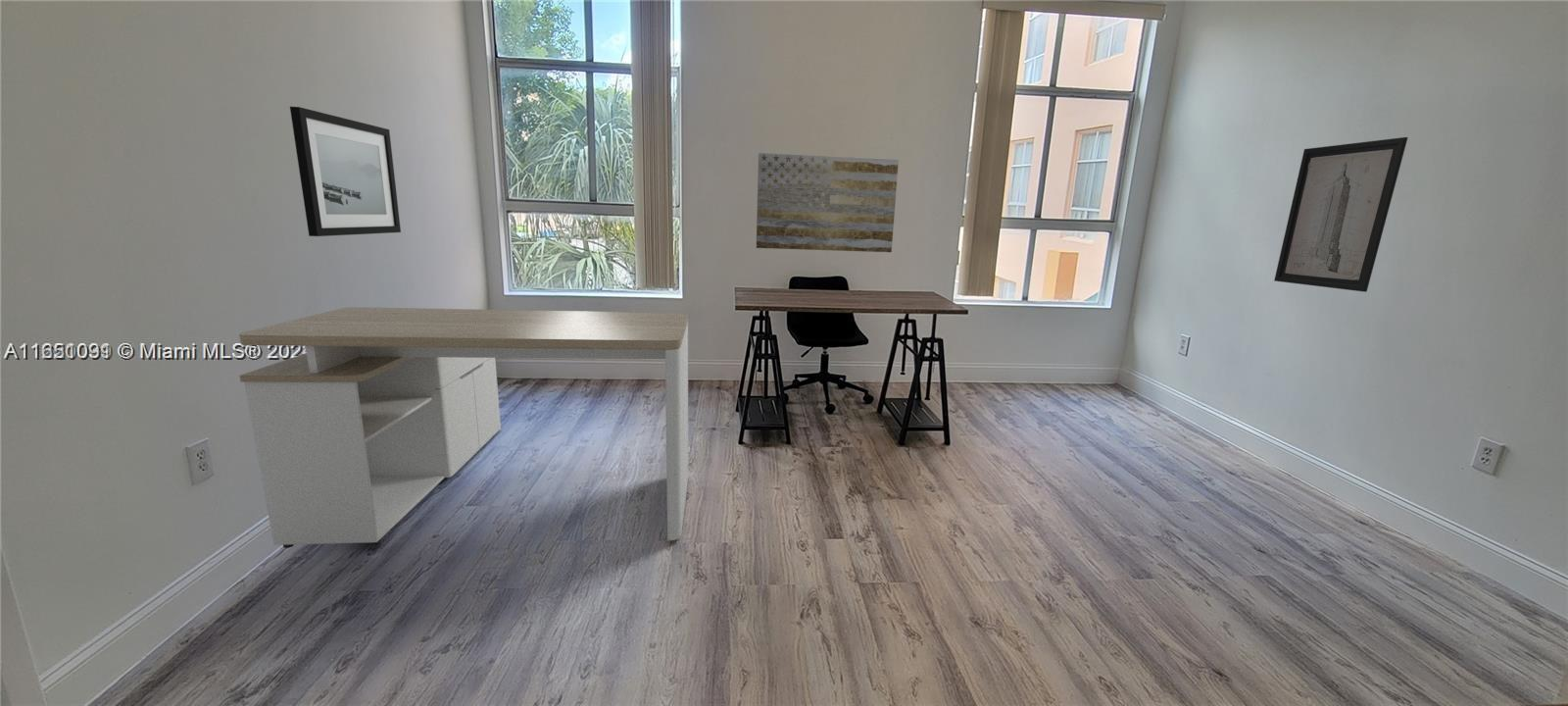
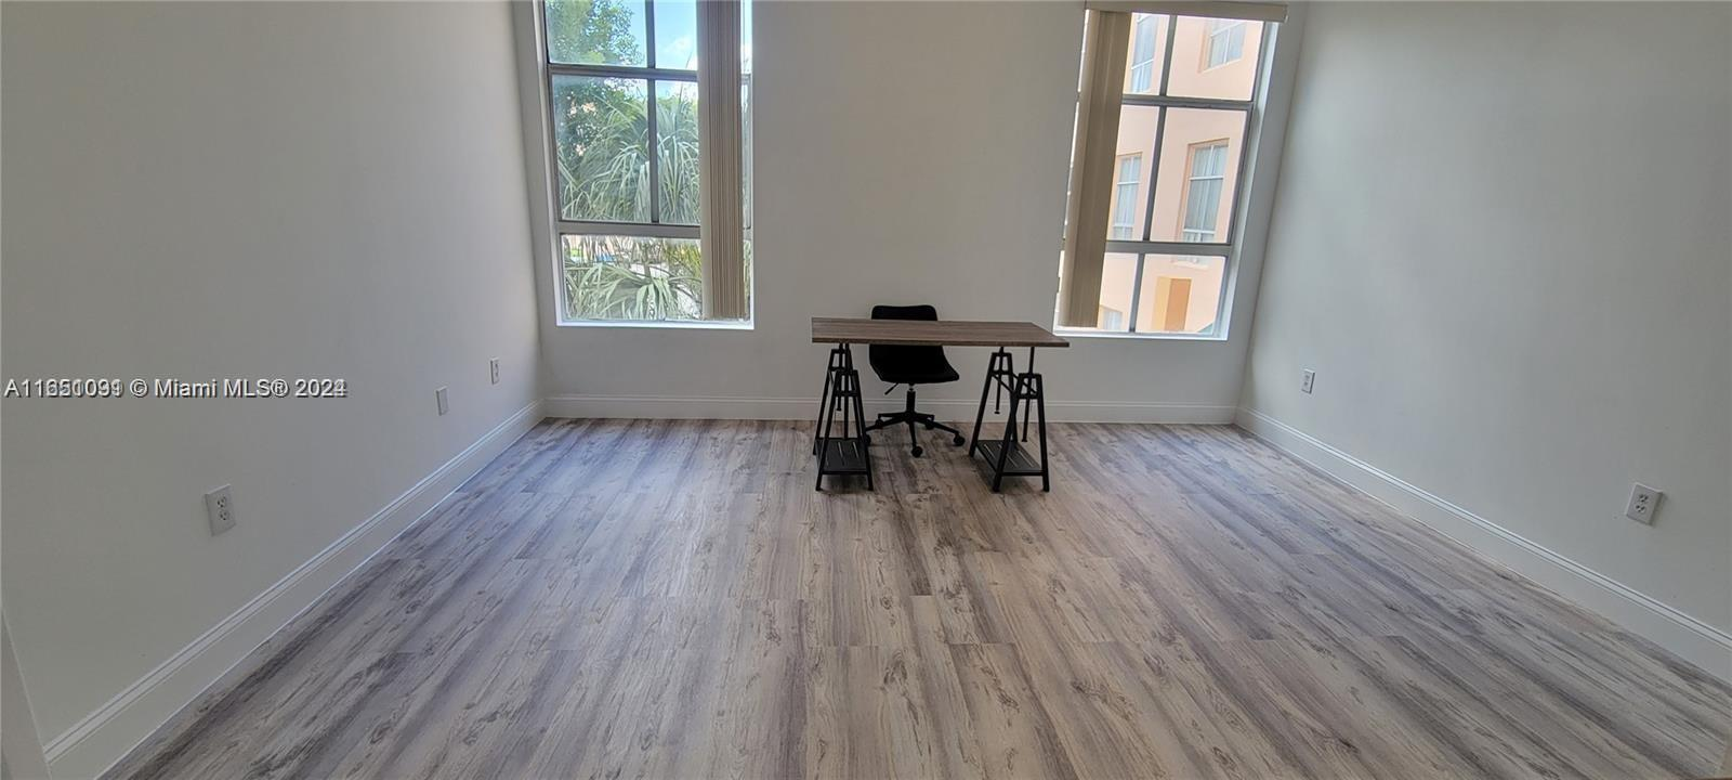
- wall art [289,106,402,237]
- wall art [1273,136,1408,293]
- wall art [756,152,900,253]
- desk [238,306,689,549]
